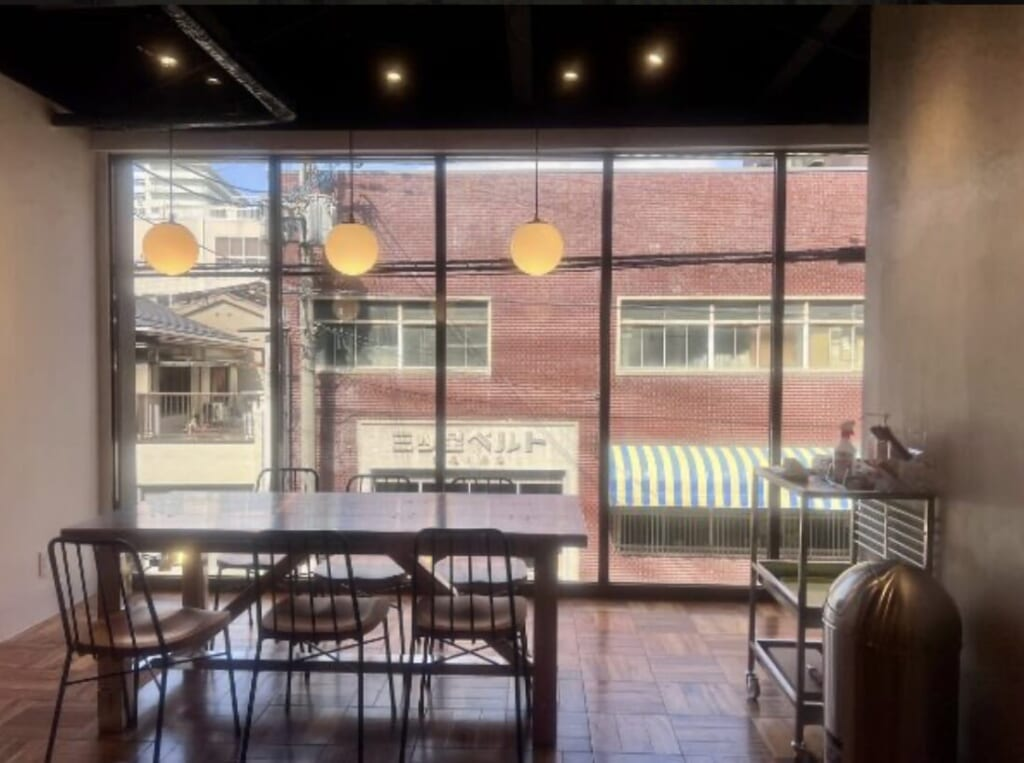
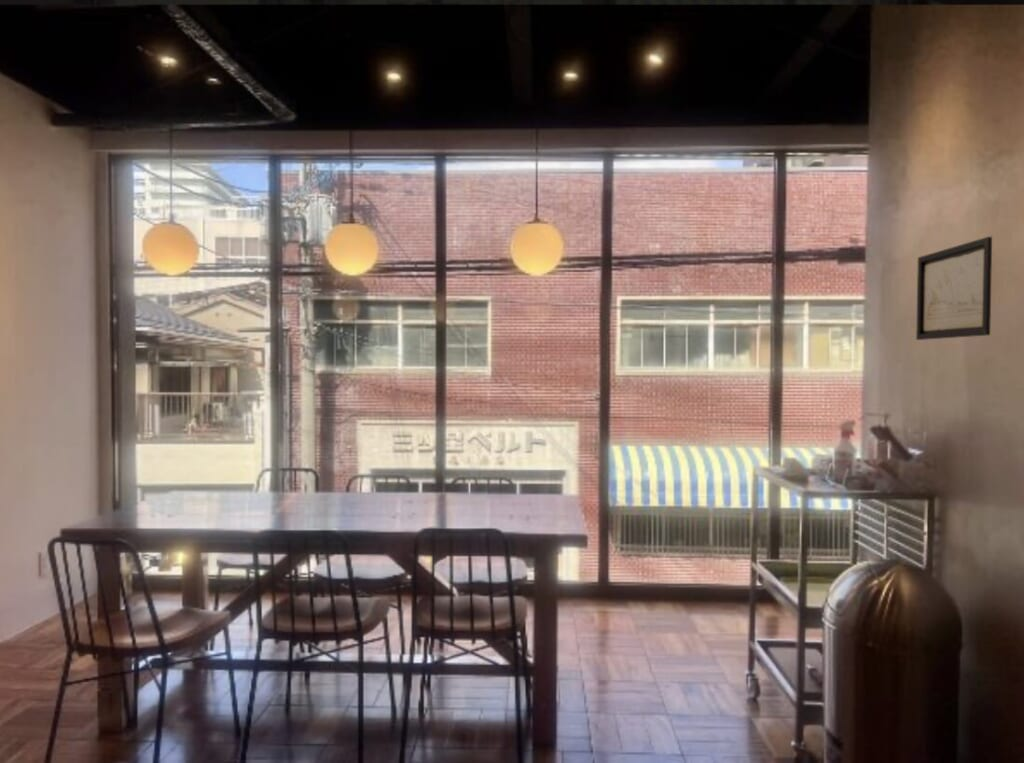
+ wall art [915,236,993,341]
